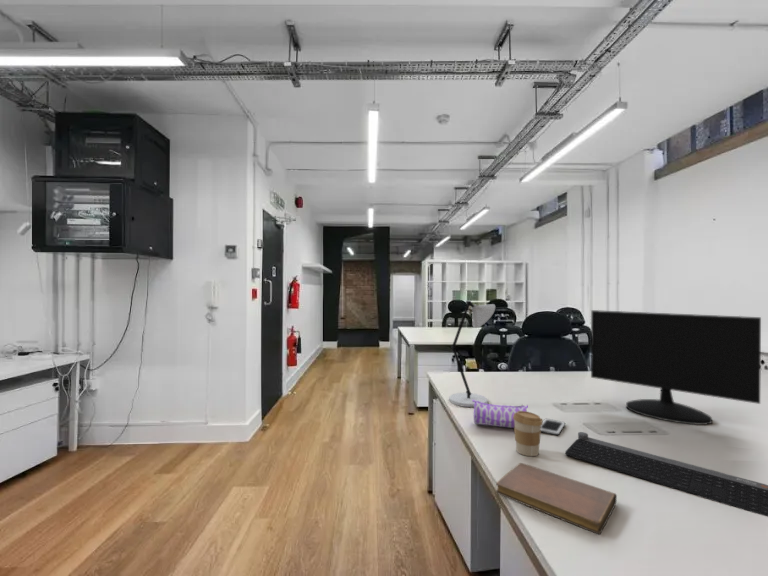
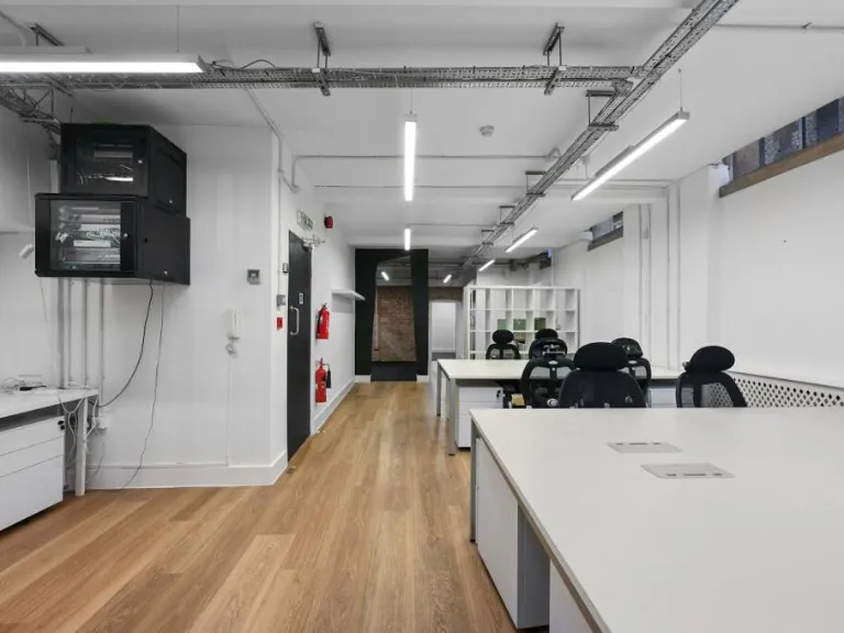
- computer keyboard [564,431,768,517]
- computer monitor [590,309,762,426]
- coffee cup [513,411,543,457]
- notebook [495,462,618,536]
- desk lamp [448,300,496,408]
- pencil case [472,400,529,429]
- cell phone [541,418,566,436]
